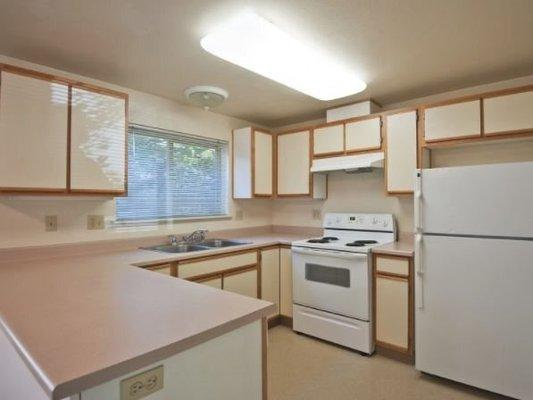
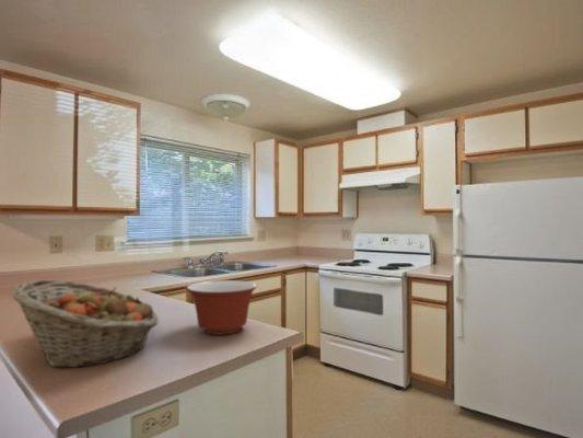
+ fruit basket [11,278,160,368]
+ mixing bowl [186,279,258,336]
